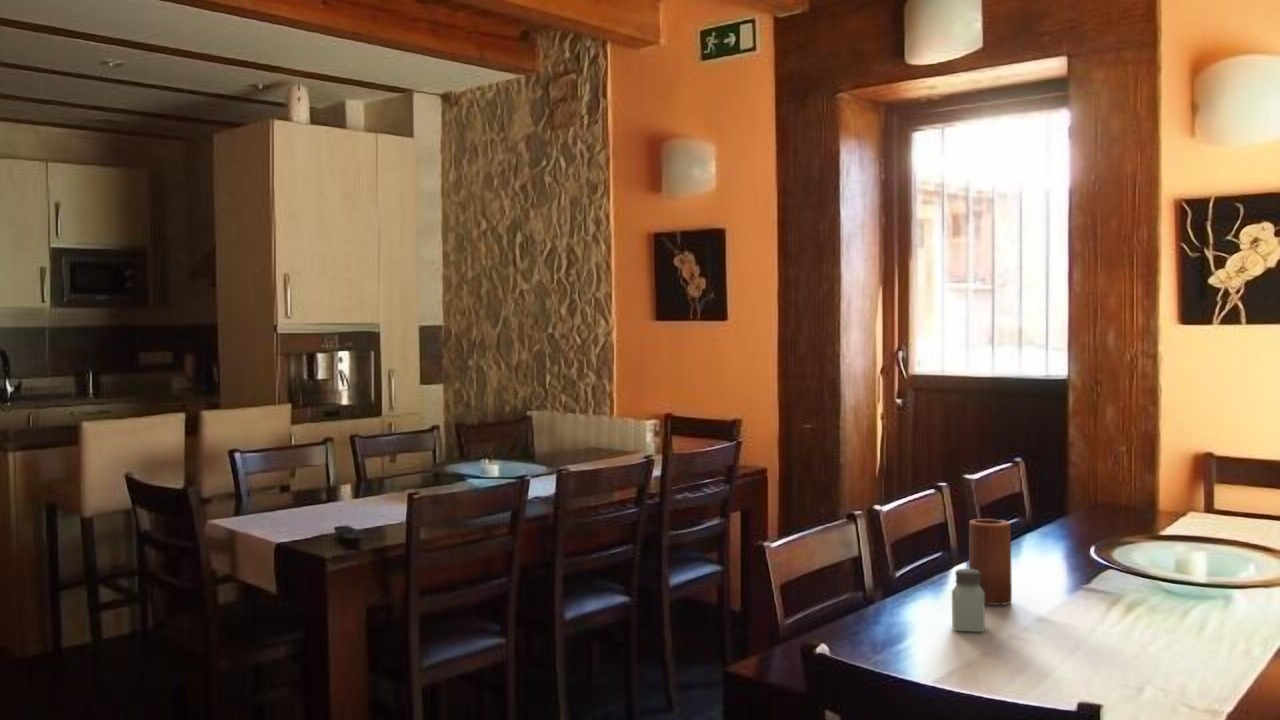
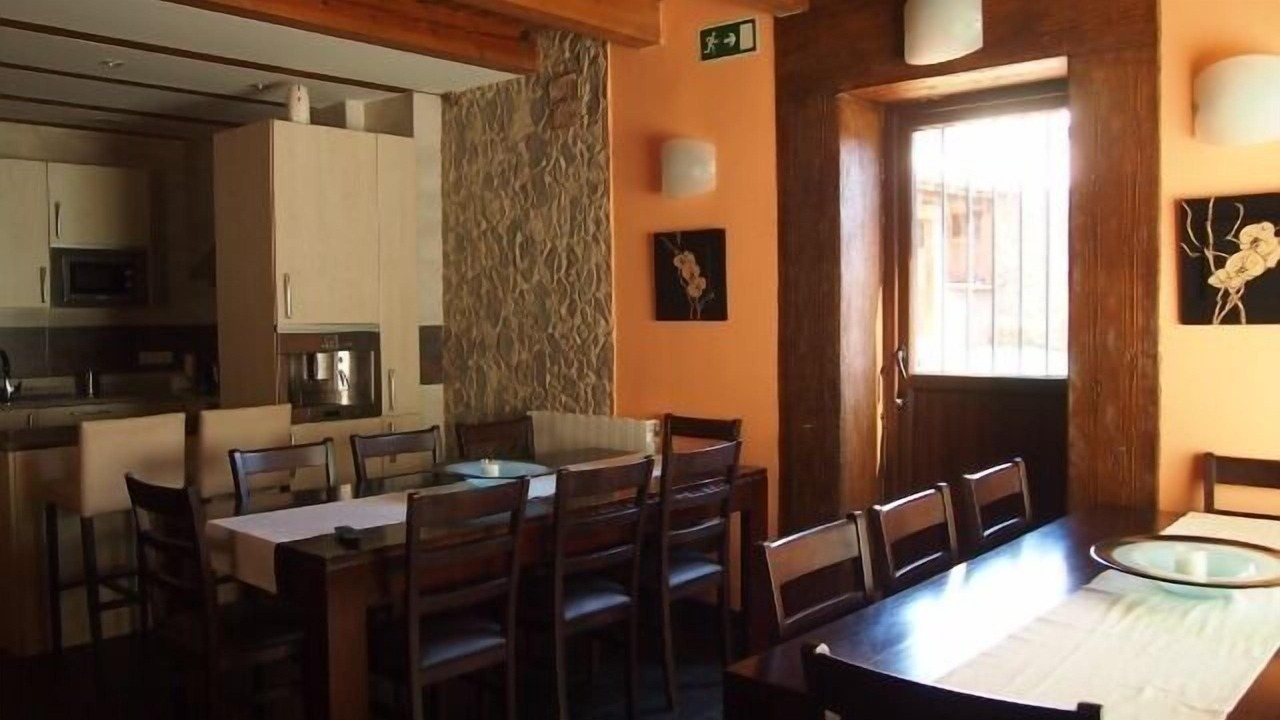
- candle [968,518,1013,606]
- saltshaker [951,568,986,633]
